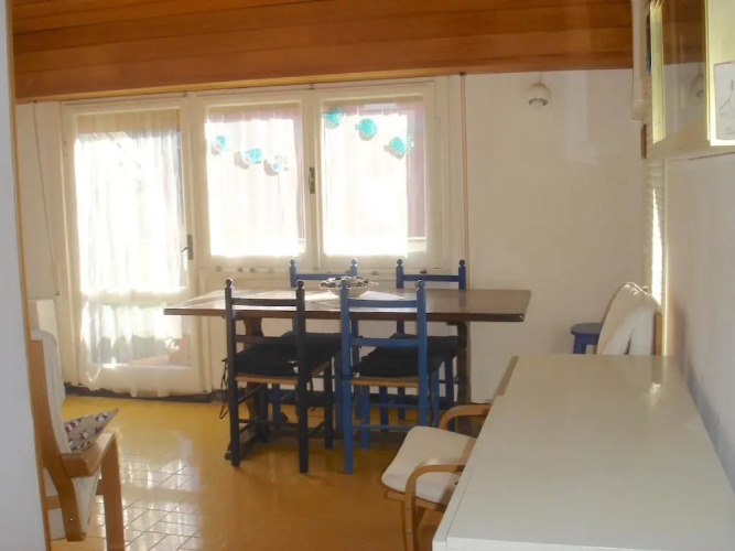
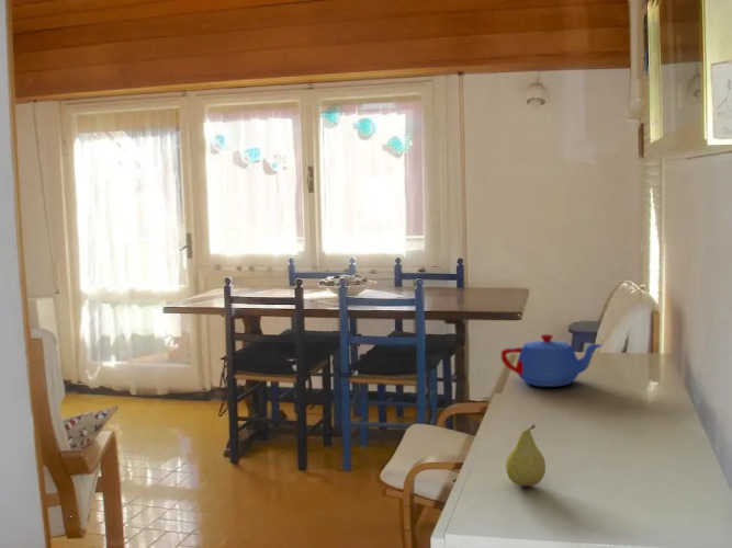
+ fruit [505,423,547,487]
+ teapot [500,333,603,388]
